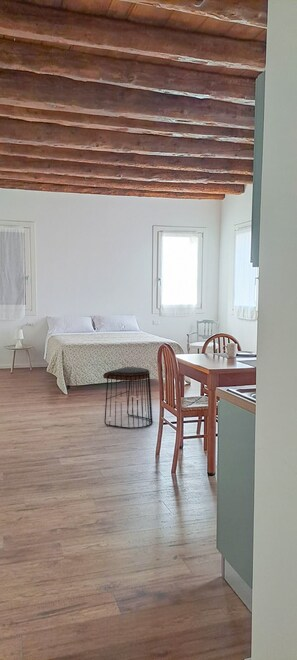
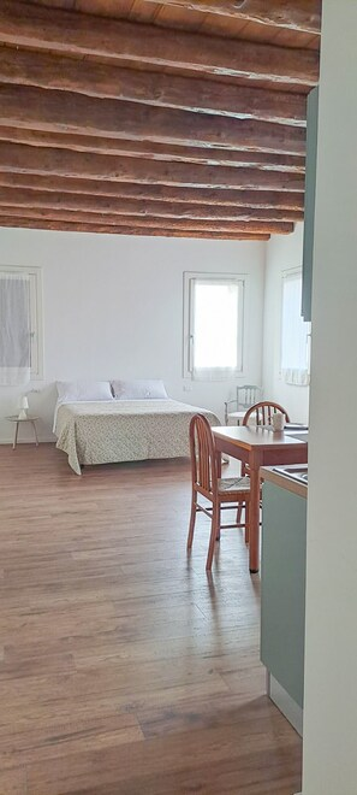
- stool [102,366,154,429]
